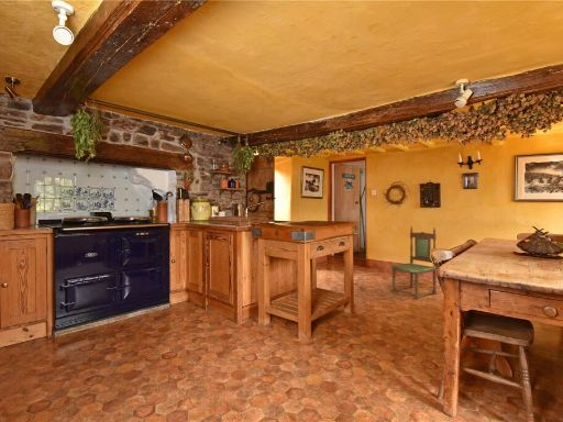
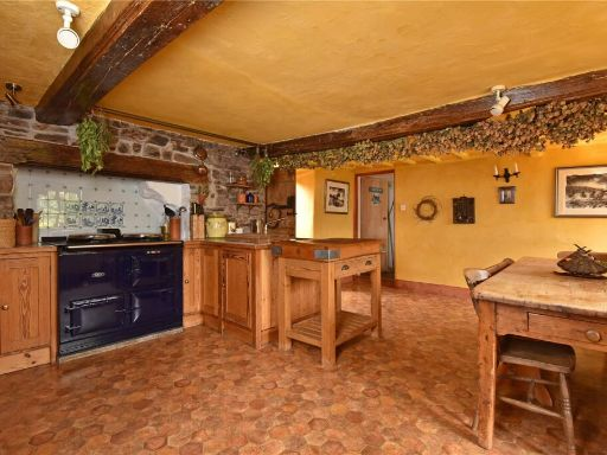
- dining chair [390,225,438,300]
